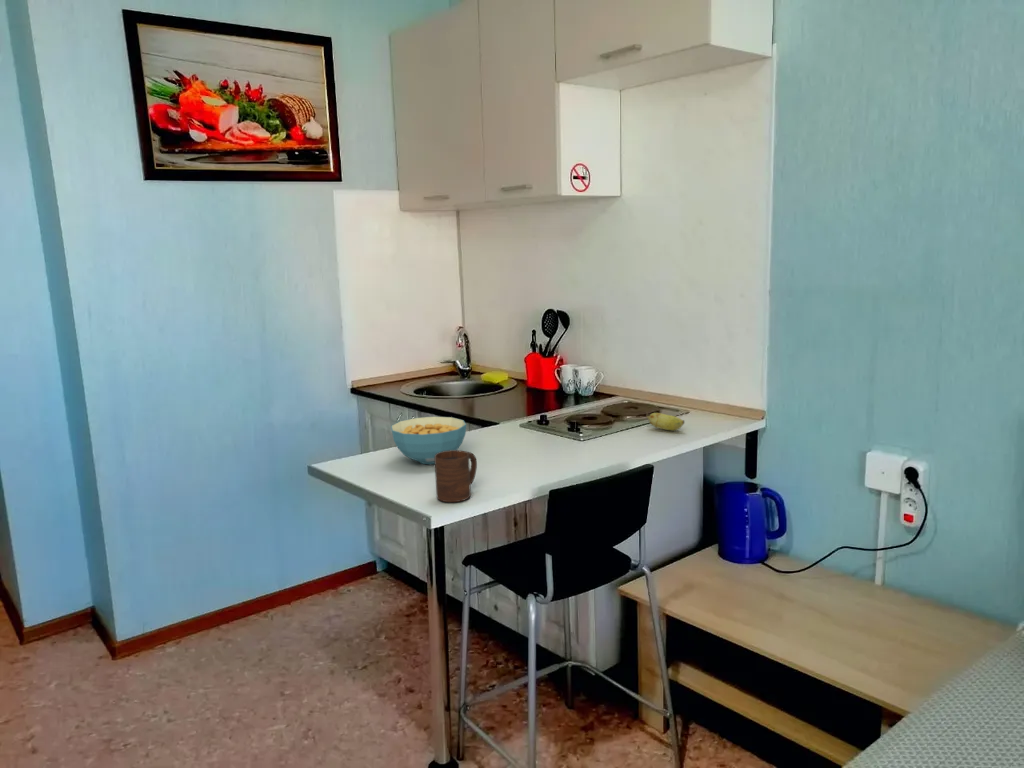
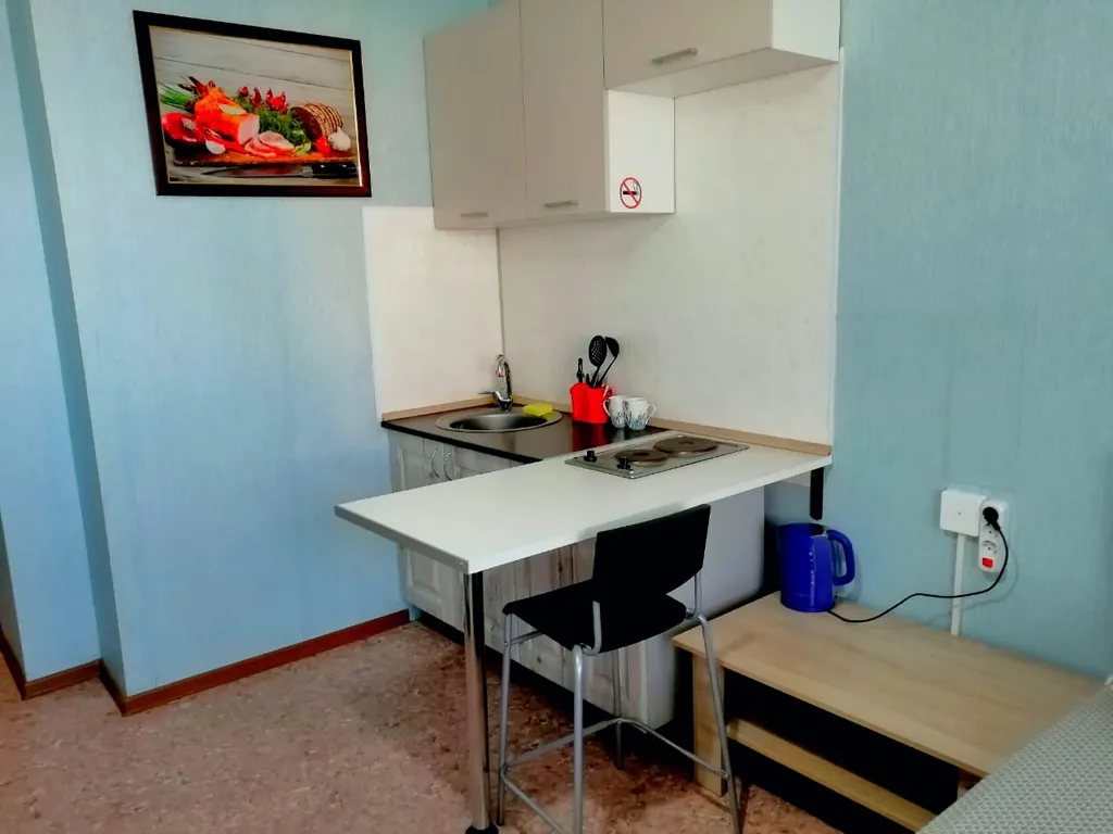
- banana [645,411,685,431]
- cup [434,449,478,503]
- cereal bowl [390,416,467,465]
